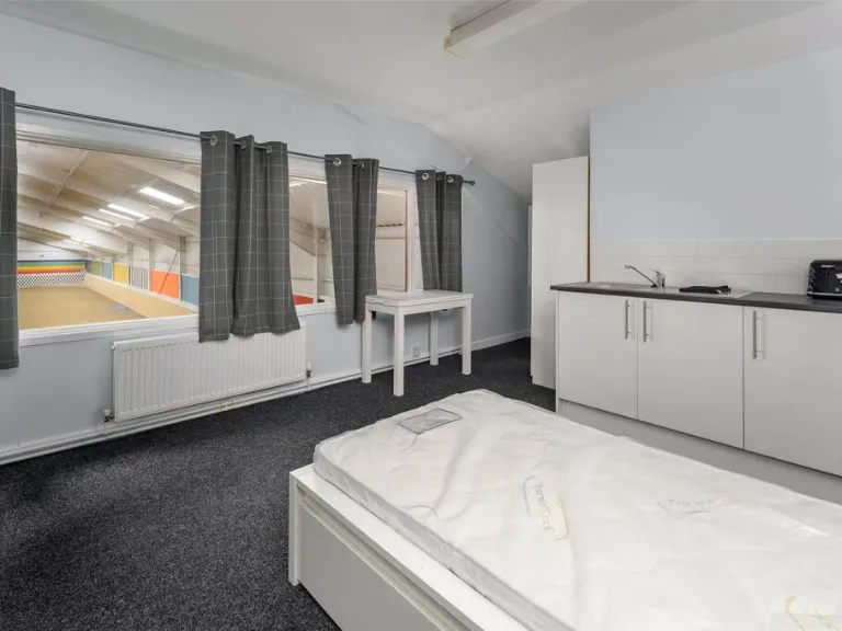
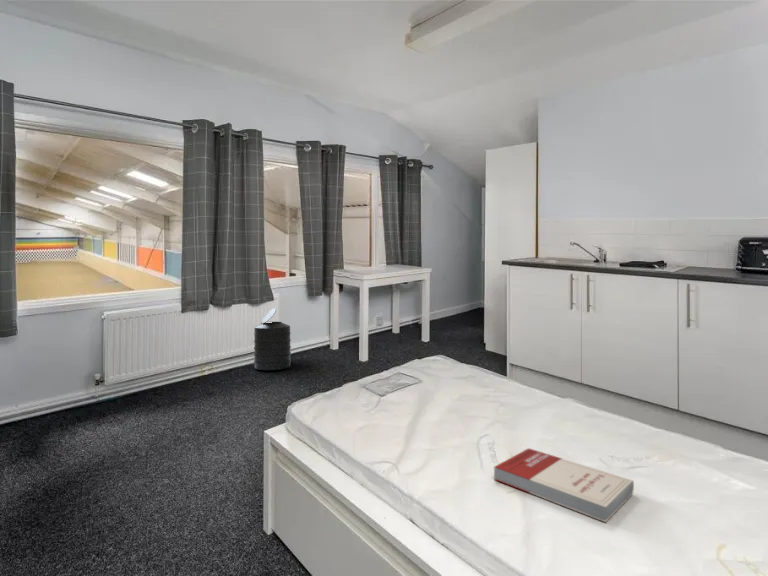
+ trash can [253,307,292,371]
+ book [493,447,635,523]
